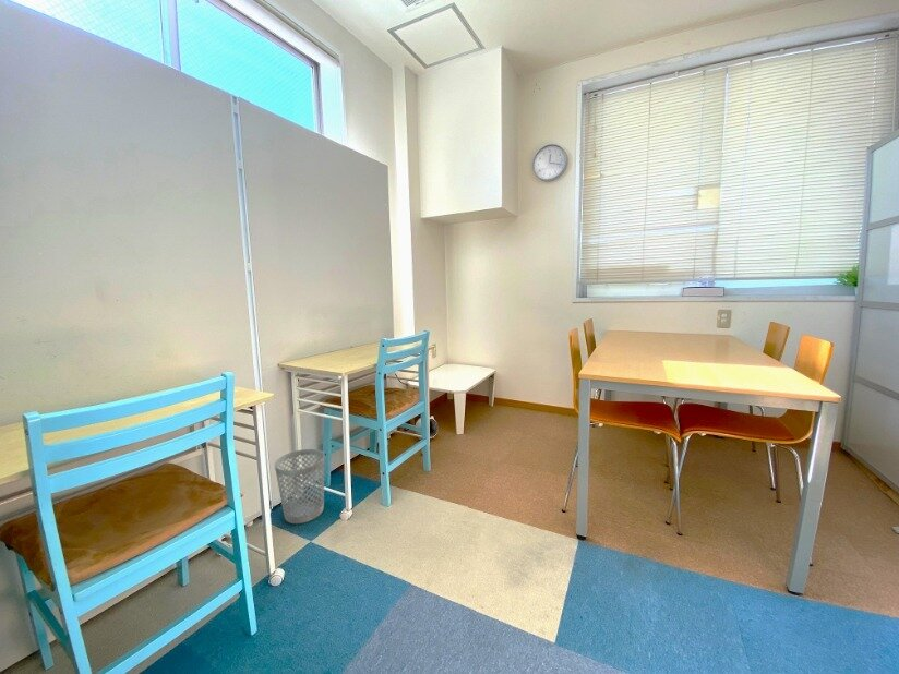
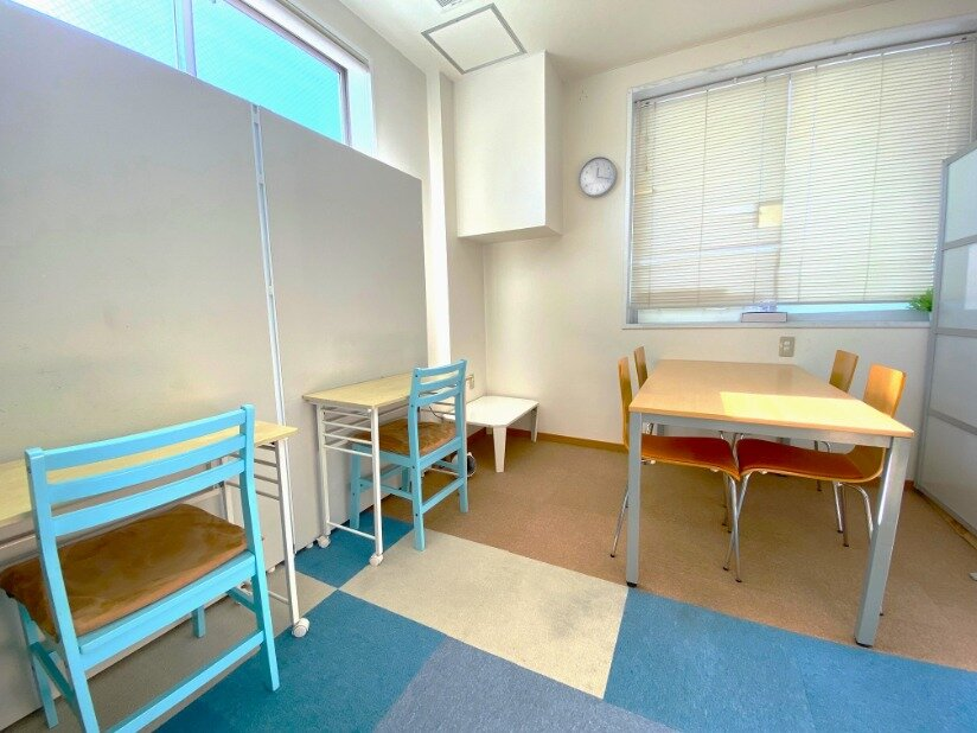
- wastebasket [274,448,325,525]
